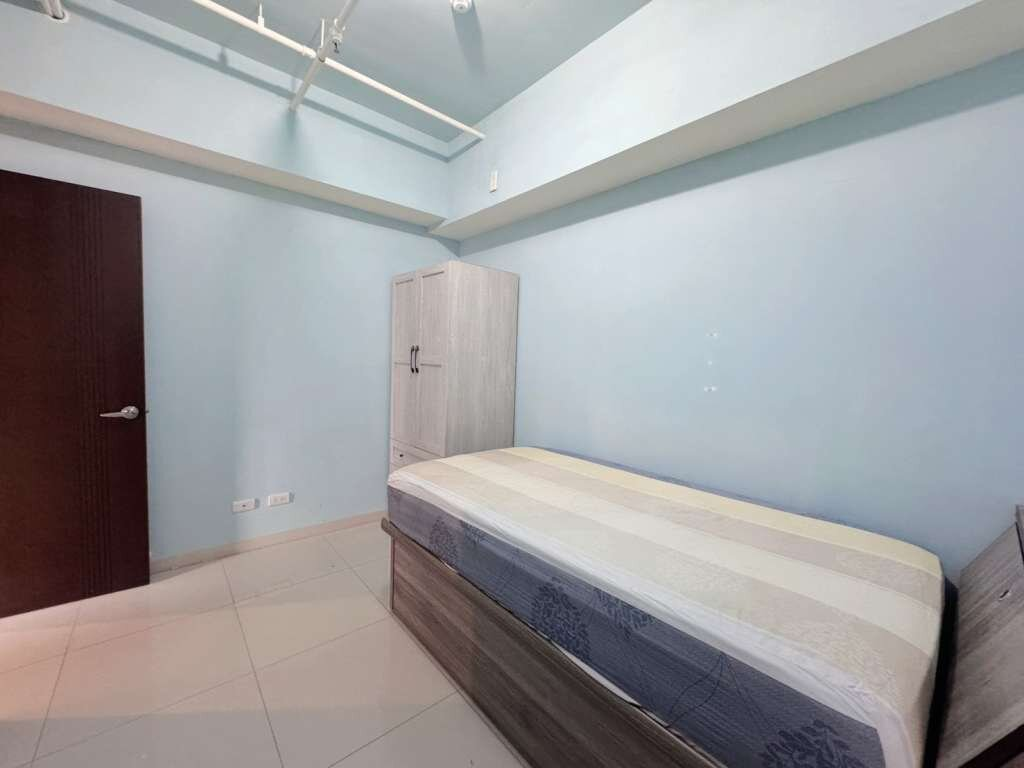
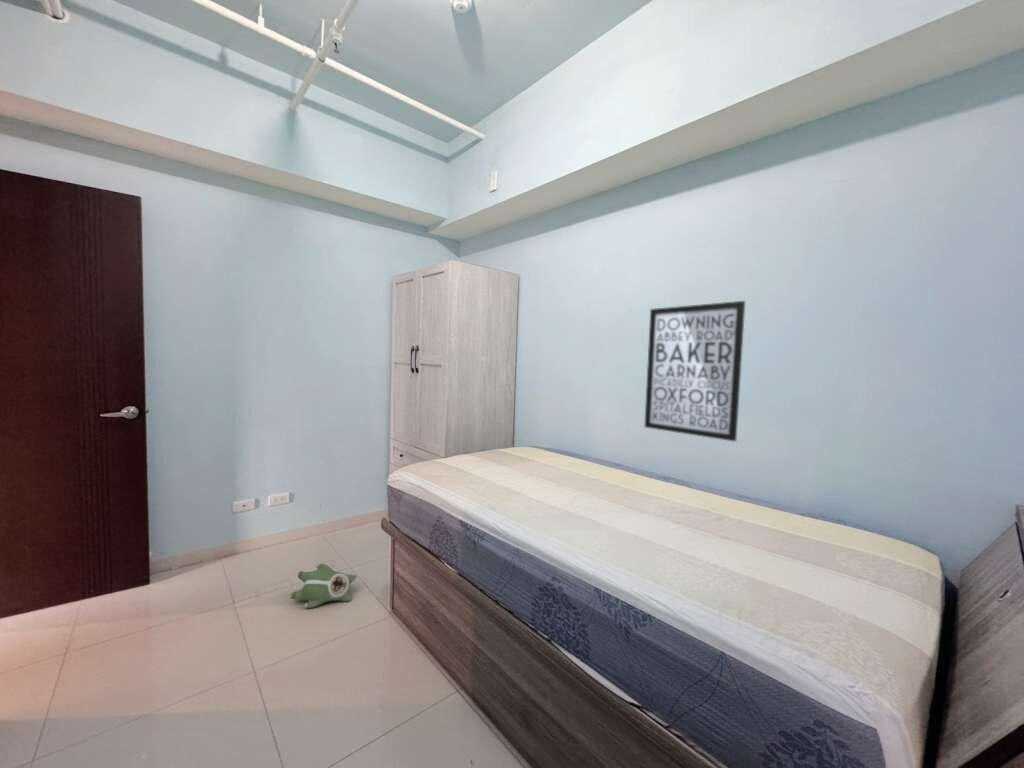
+ wall art [643,300,746,442]
+ plush toy [290,563,358,609]
